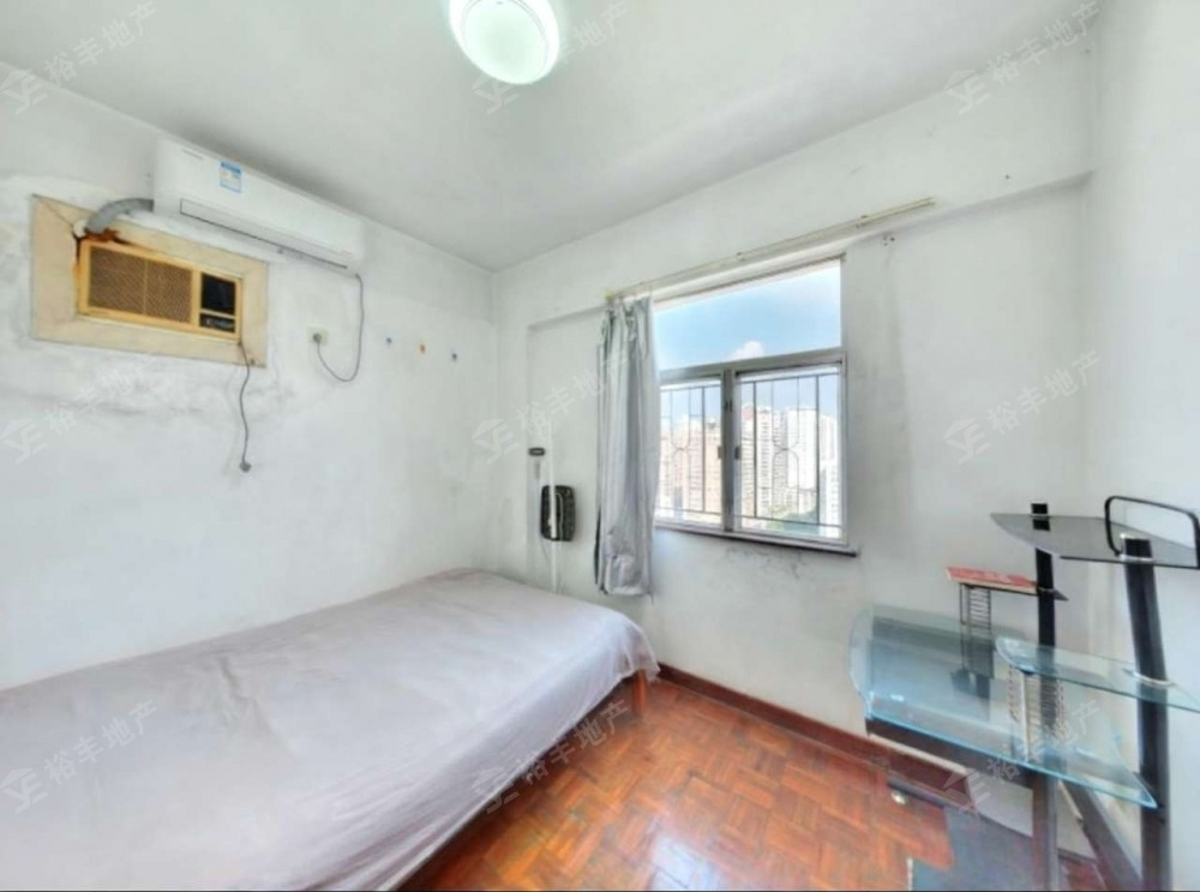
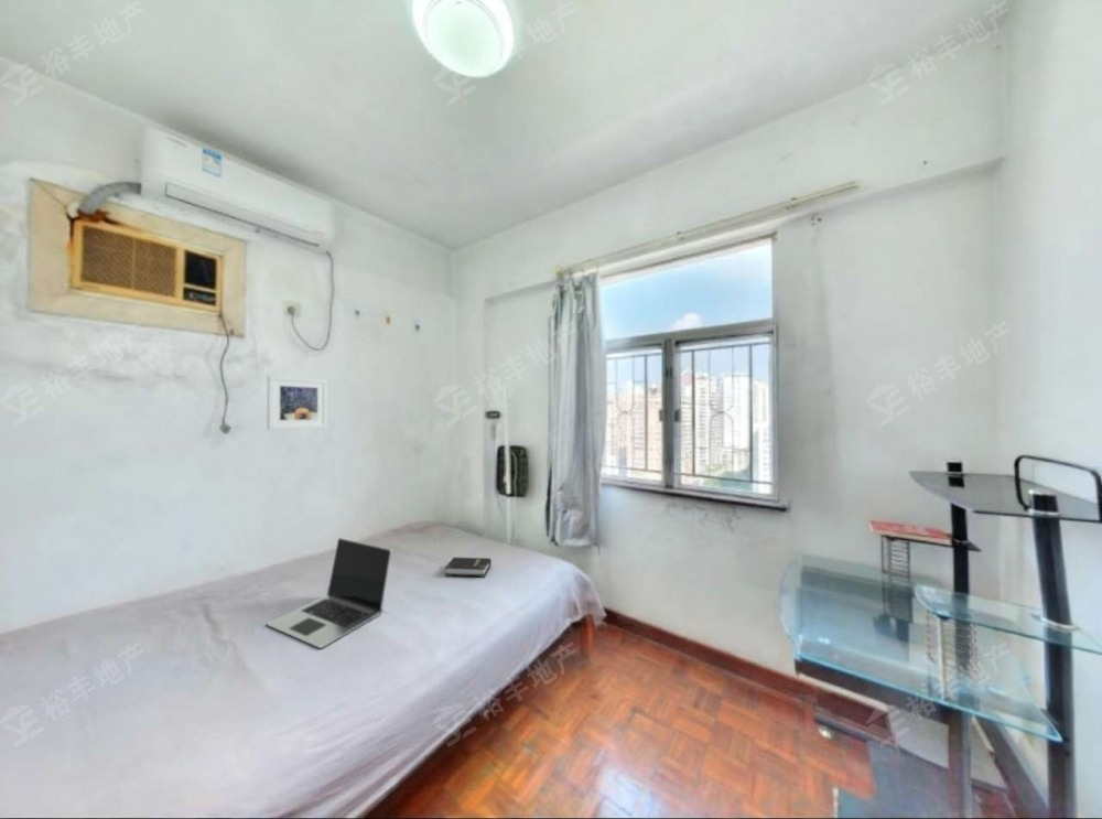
+ laptop [264,537,393,649]
+ hardback book [444,557,493,579]
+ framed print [266,375,328,431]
